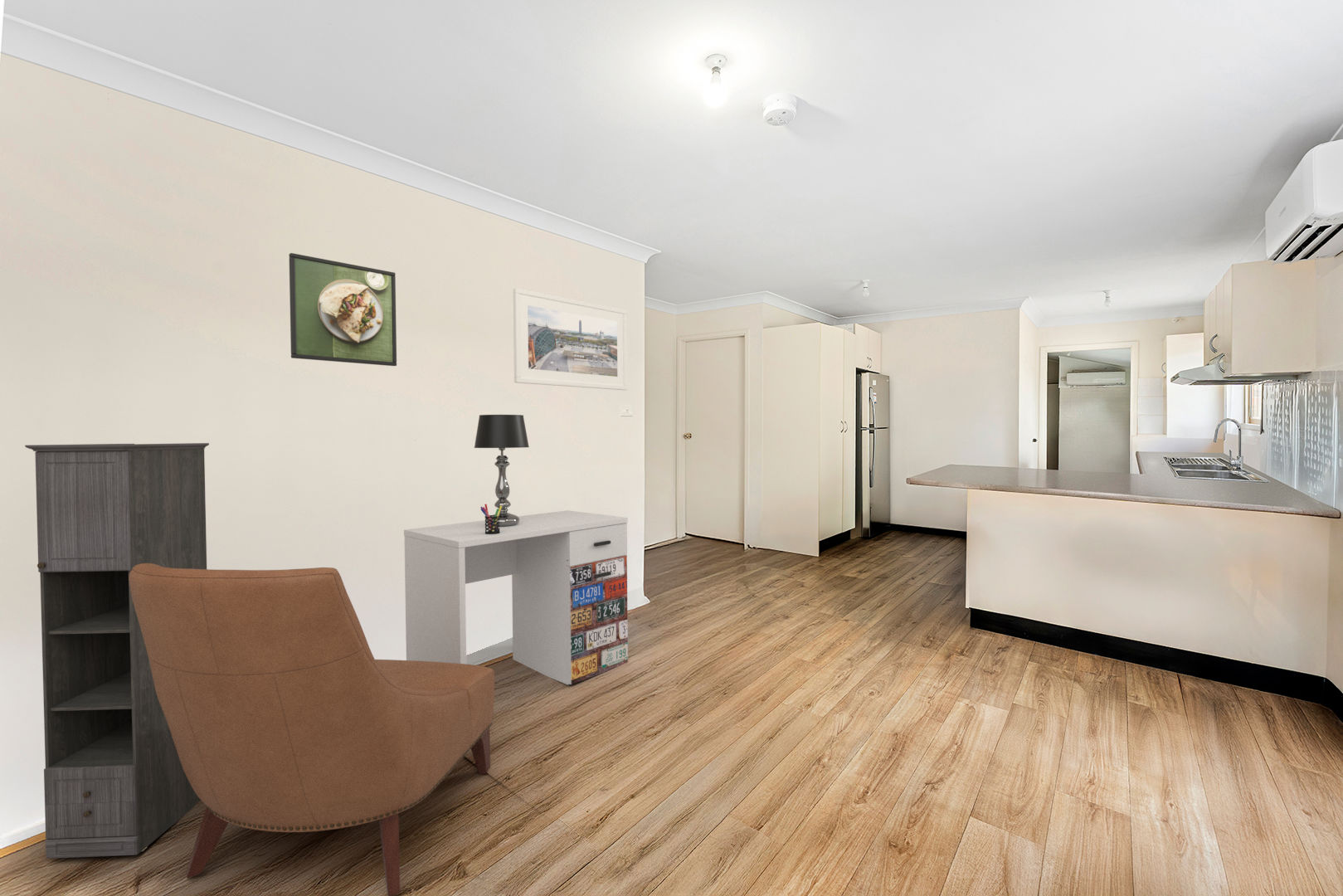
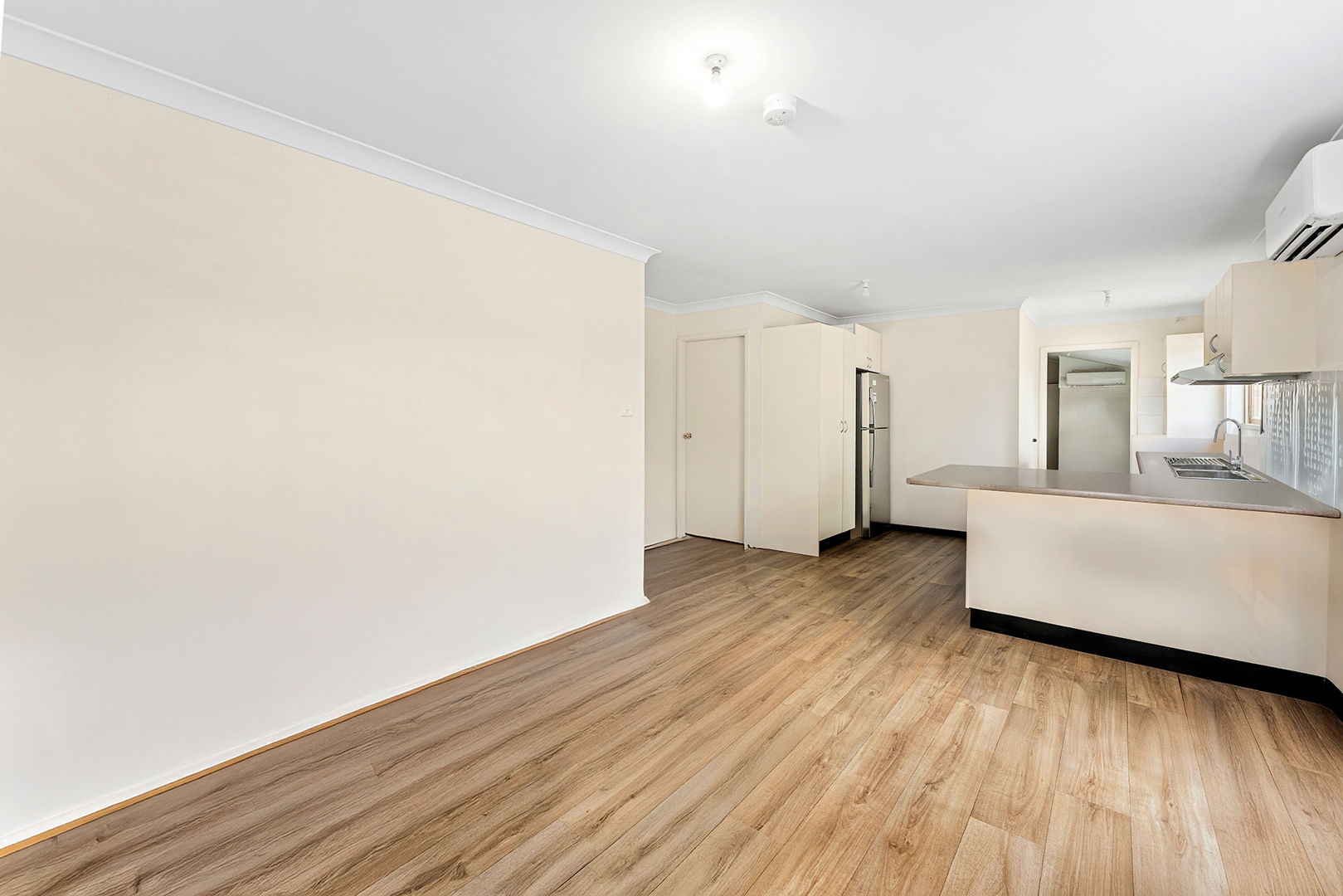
- chair [129,563,495,896]
- desk [403,509,629,686]
- pen holder [479,504,502,534]
- table lamp [474,414,530,527]
- storage cabinet [24,442,210,859]
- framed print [289,252,397,367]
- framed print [513,287,628,391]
